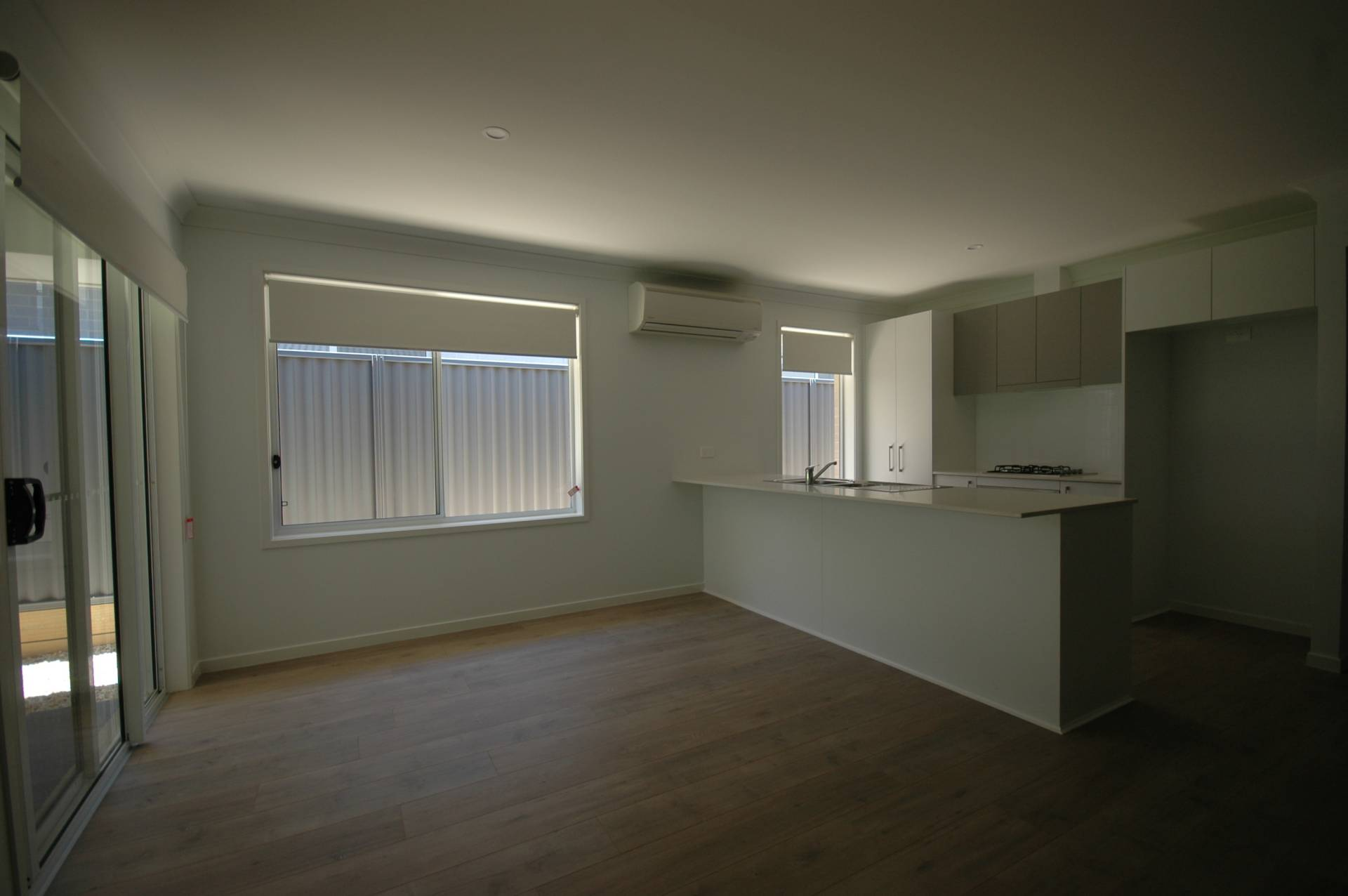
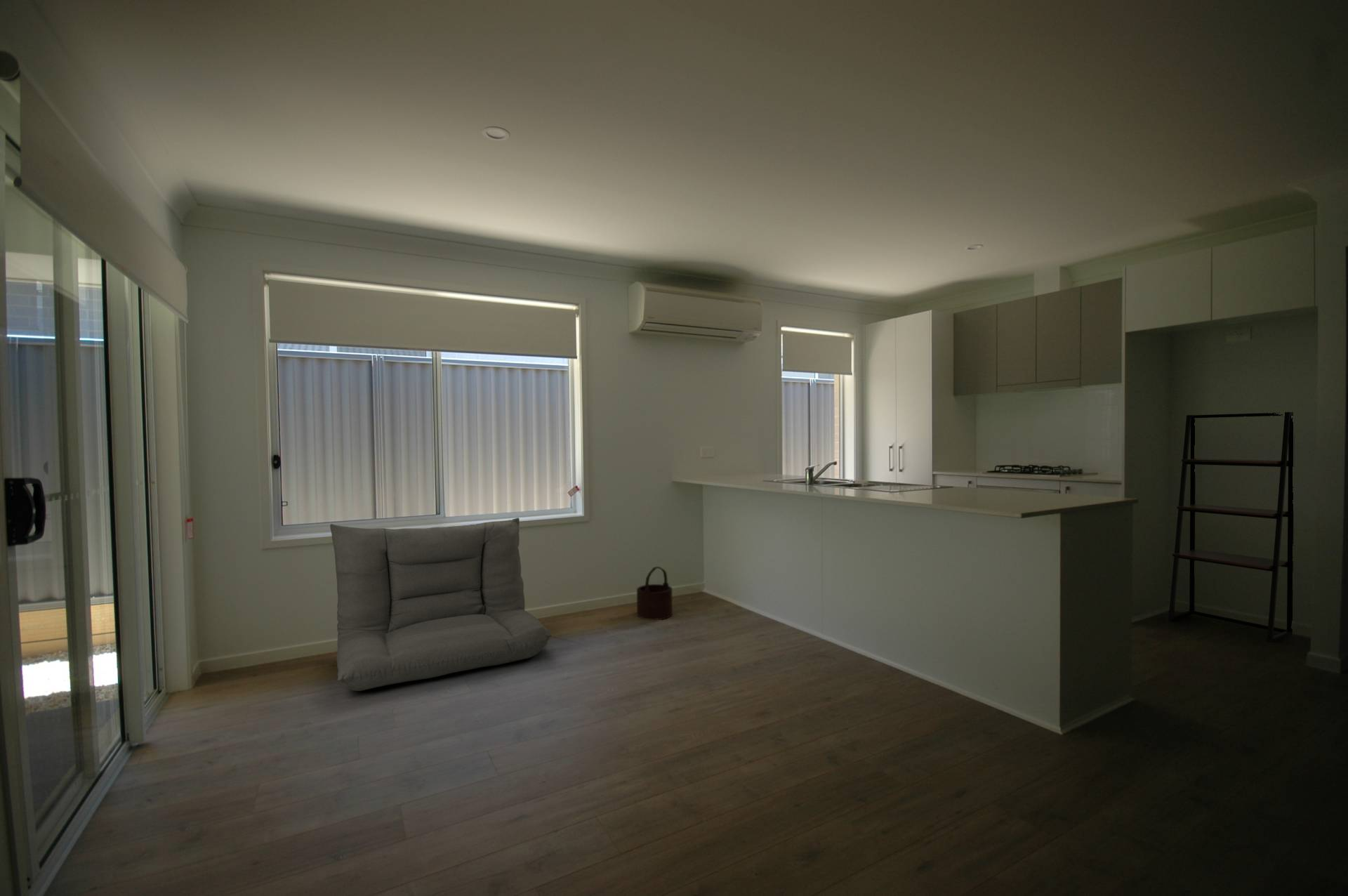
+ shelving unit [1168,411,1294,643]
+ wooden bucket [636,566,673,621]
+ sofa [329,517,553,692]
